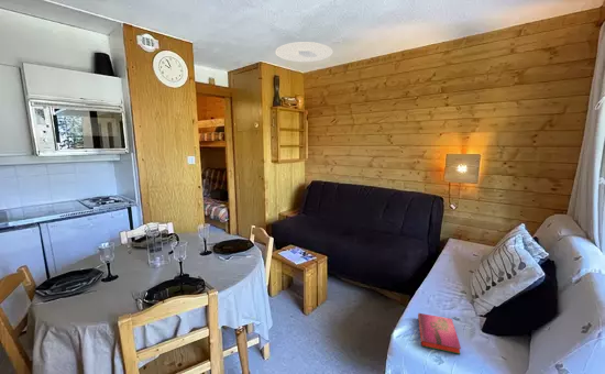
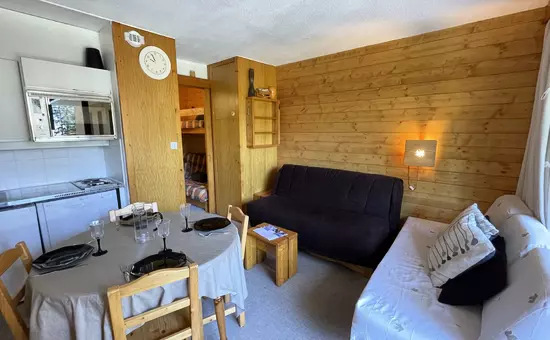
- ceiling light [275,41,334,63]
- hardback book [417,312,462,355]
